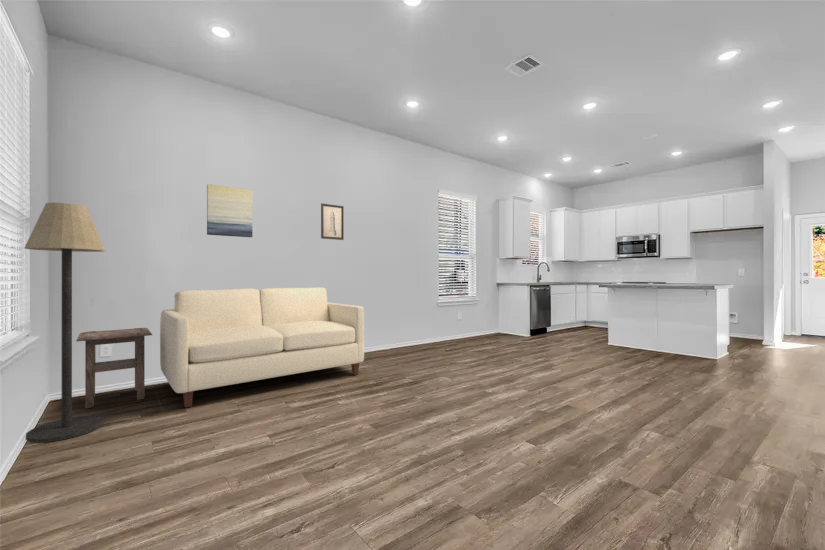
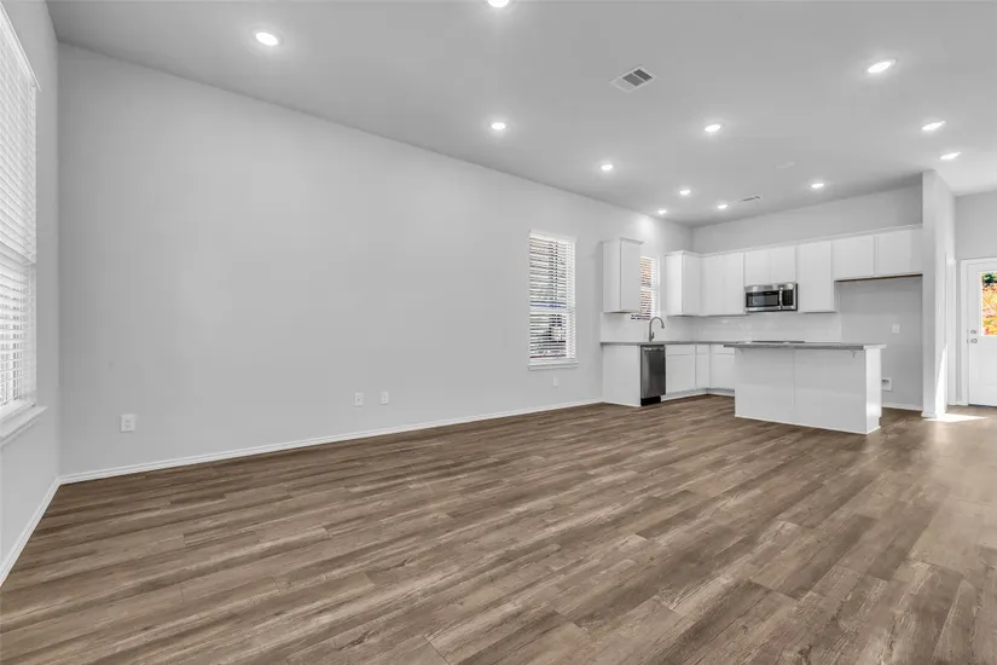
- wall art [320,202,345,241]
- floor lamp [23,202,106,443]
- wall art [206,183,253,238]
- sofa [159,287,365,409]
- side table [75,327,153,409]
